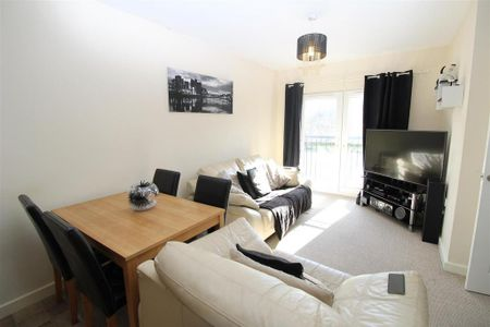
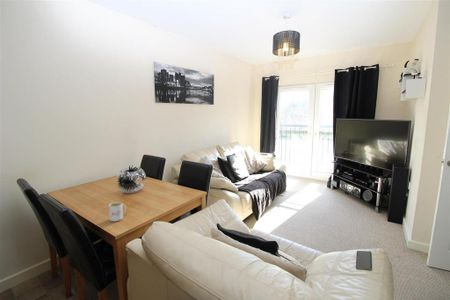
+ mug [108,201,127,222]
